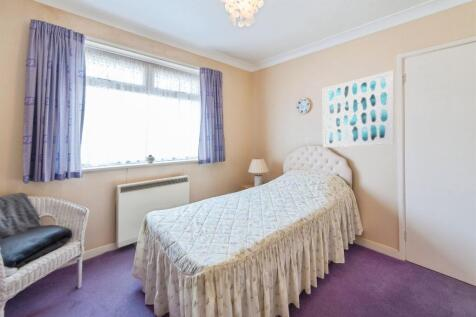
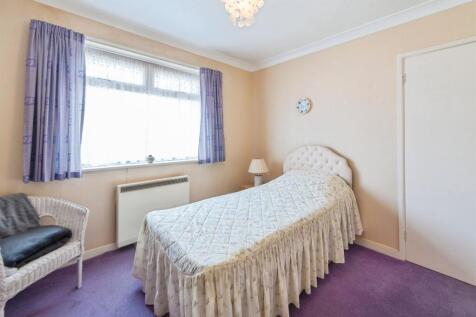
- wall art [322,69,395,148]
